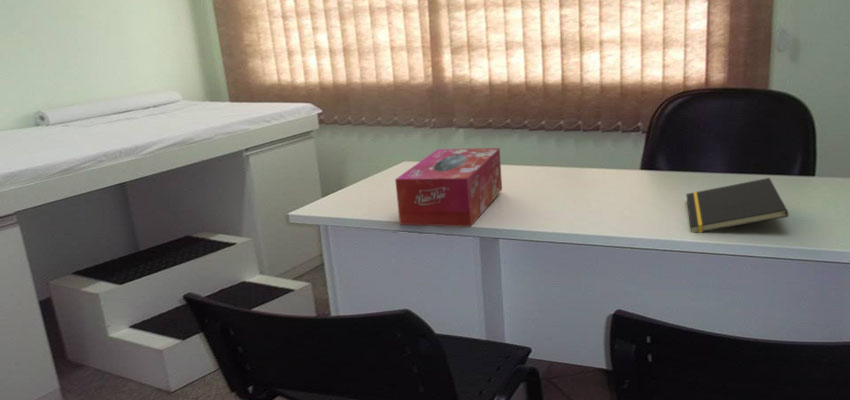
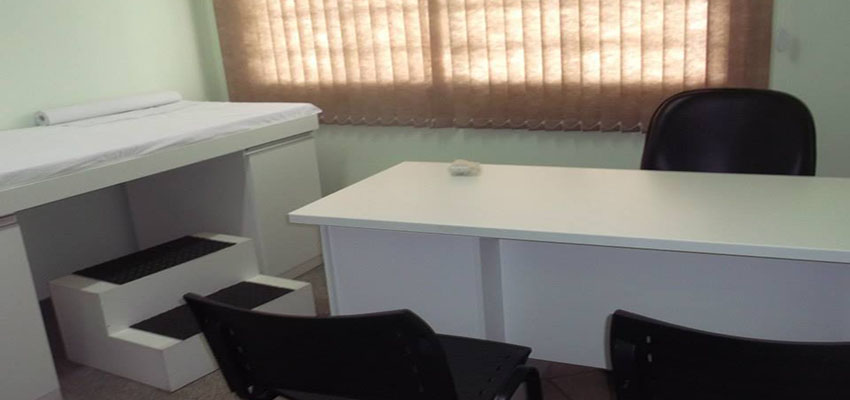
- notepad [685,177,790,234]
- tissue box [394,147,503,228]
